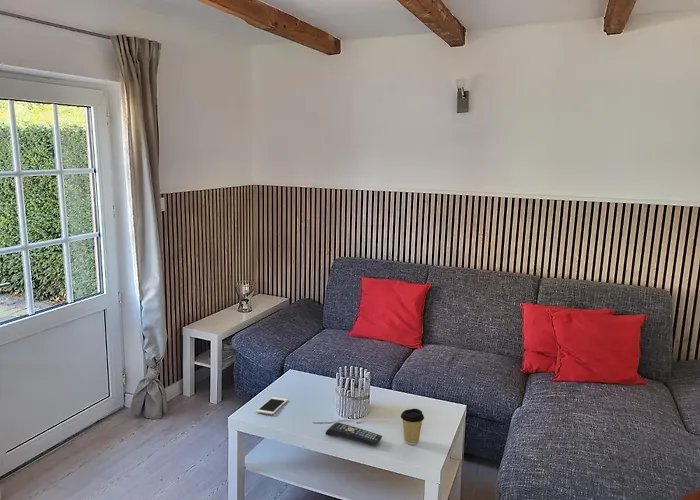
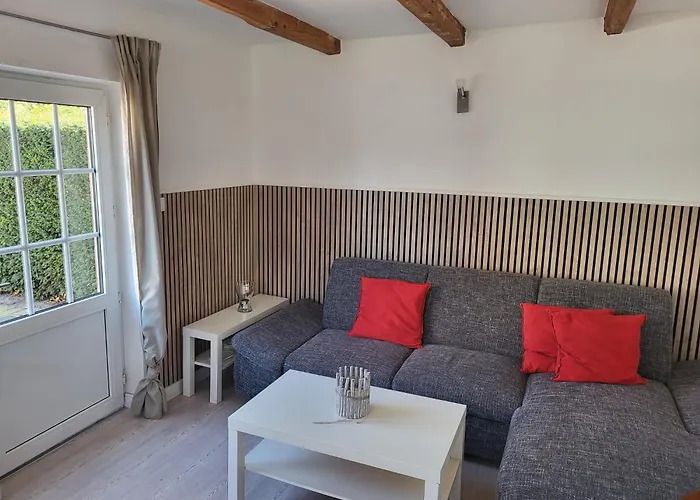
- cell phone [255,396,289,416]
- coffee cup [400,408,425,446]
- remote control [324,422,383,446]
